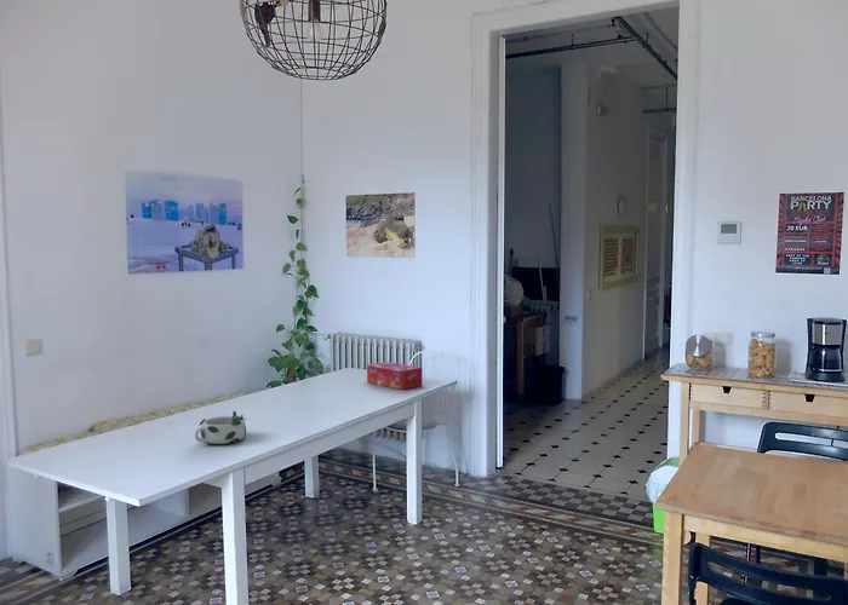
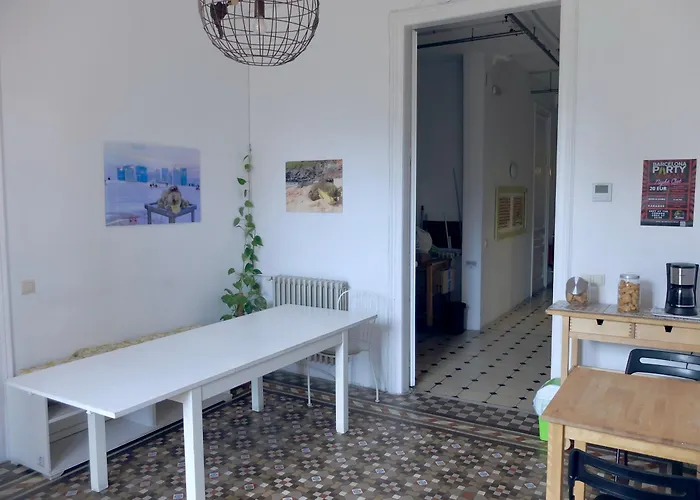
- tissue box [366,361,423,391]
- bowl [194,410,248,445]
